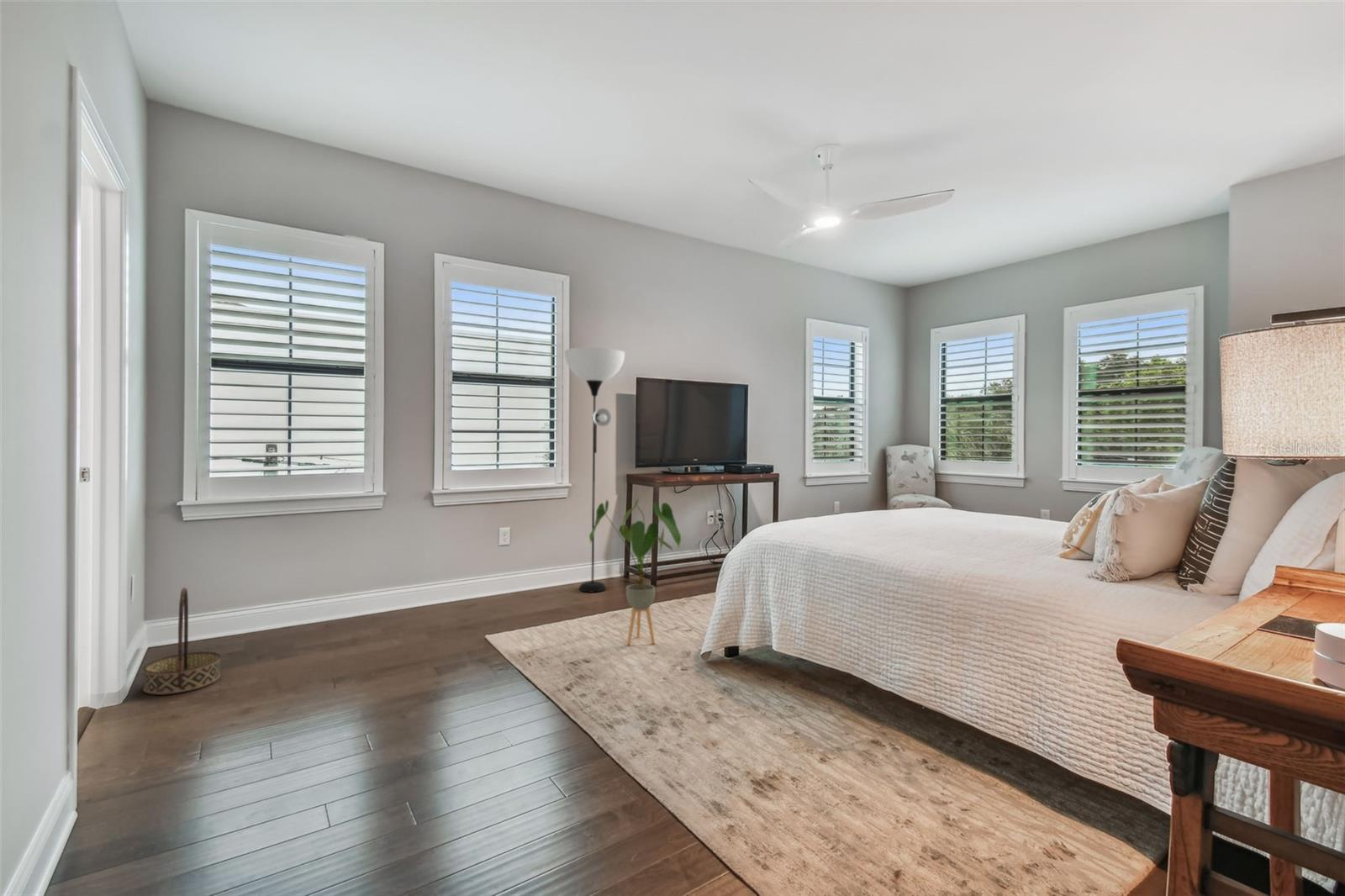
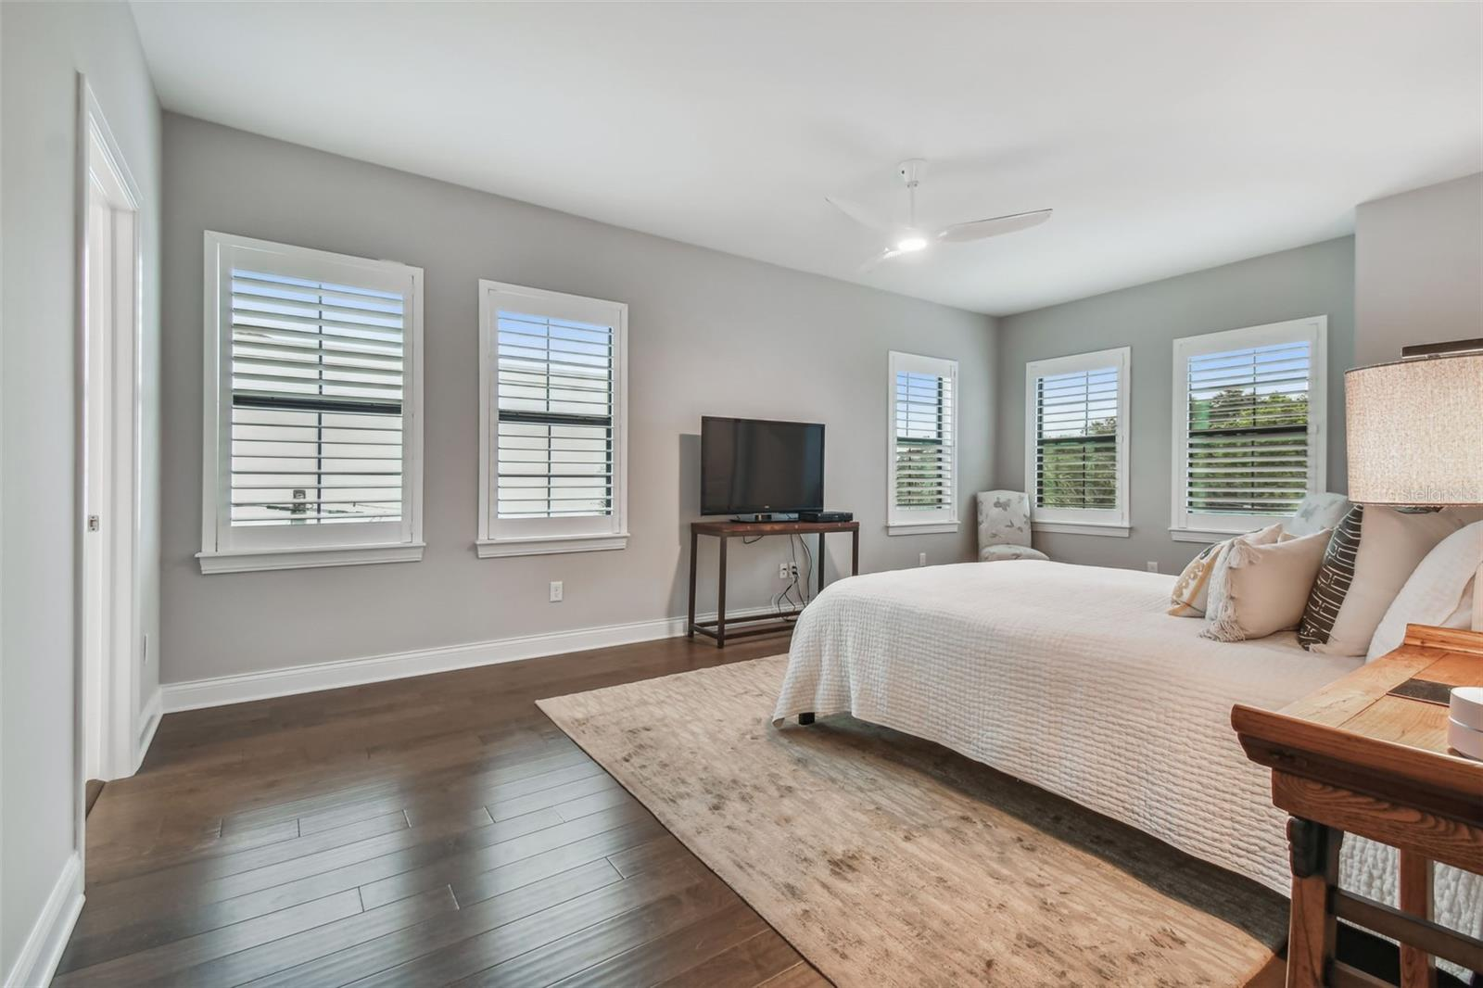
- basket [142,587,222,696]
- floor lamp [564,346,625,593]
- house plant [588,495,682,646]
